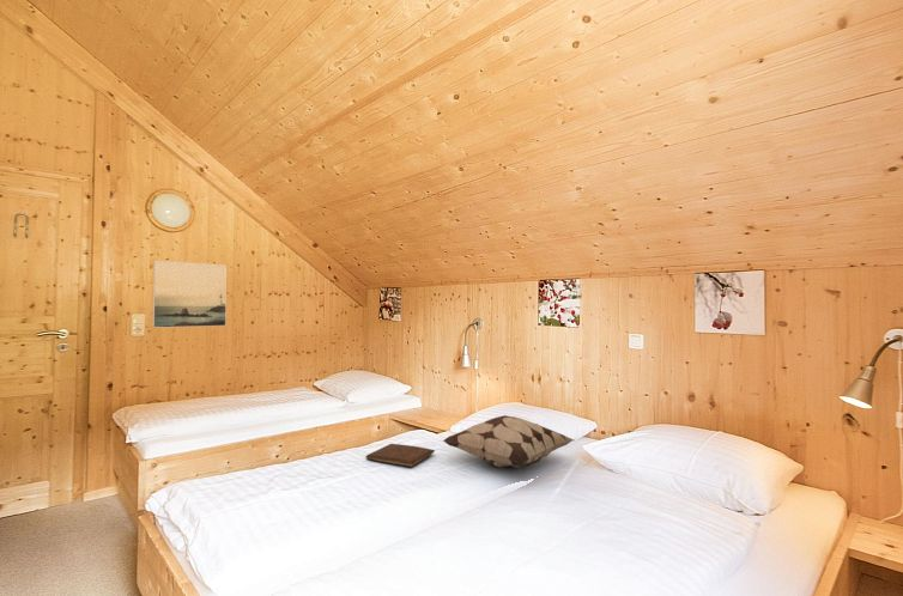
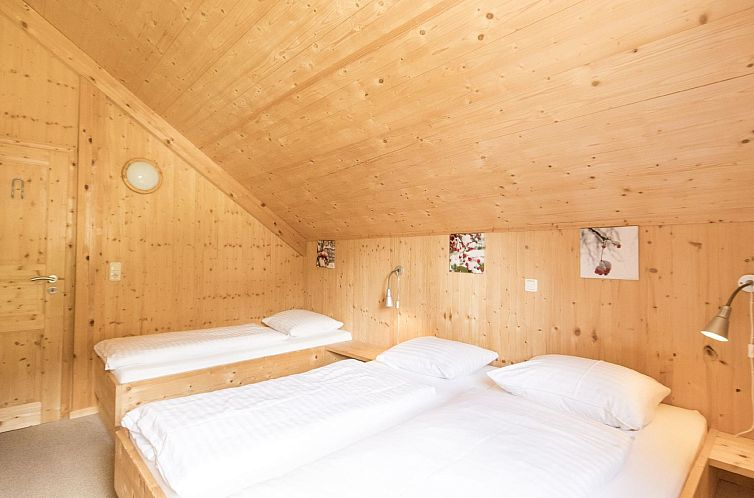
- decorative pillow [442,414,575,469]
- book [365,443,436,468]
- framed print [151,259,228,329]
